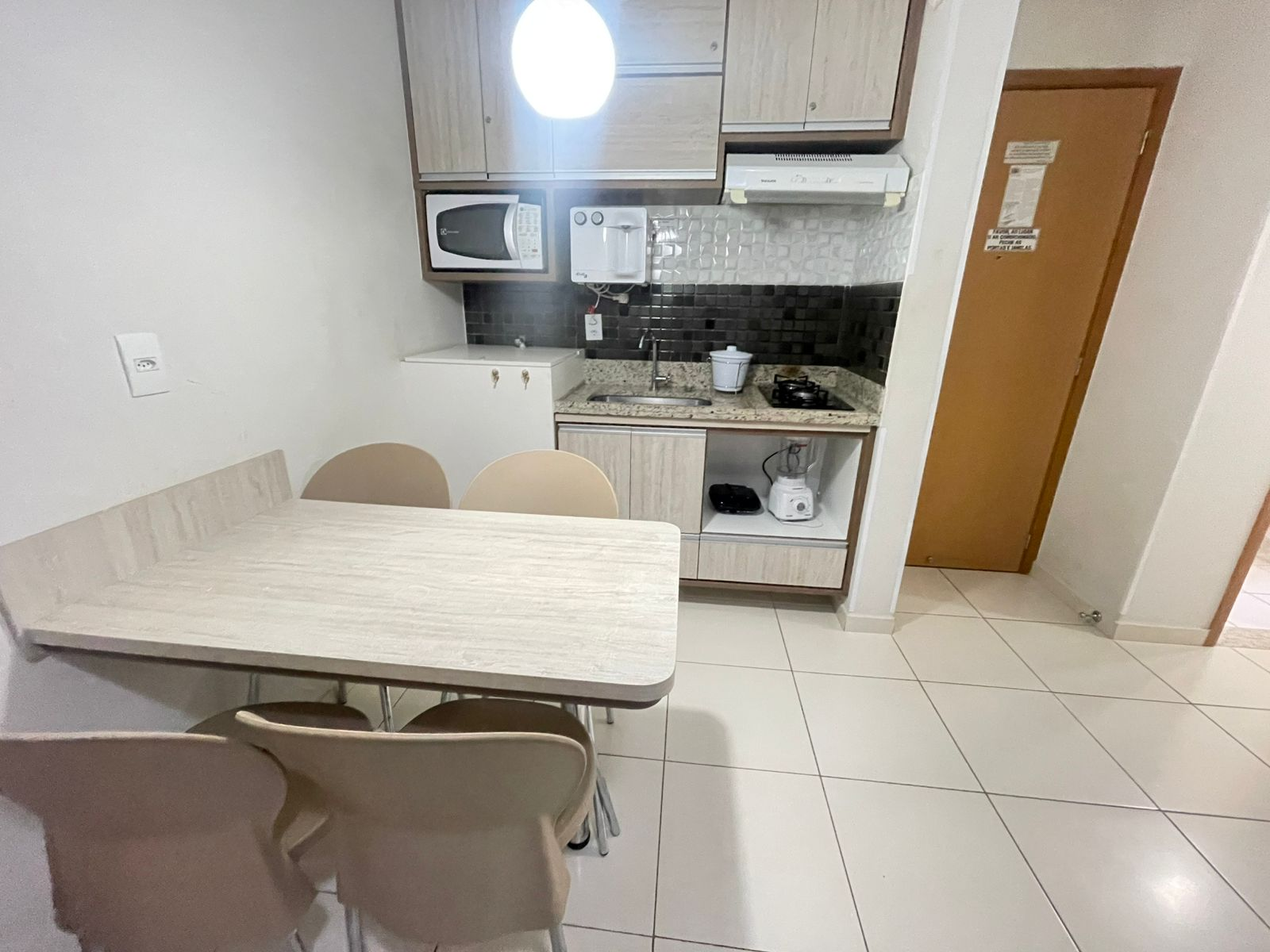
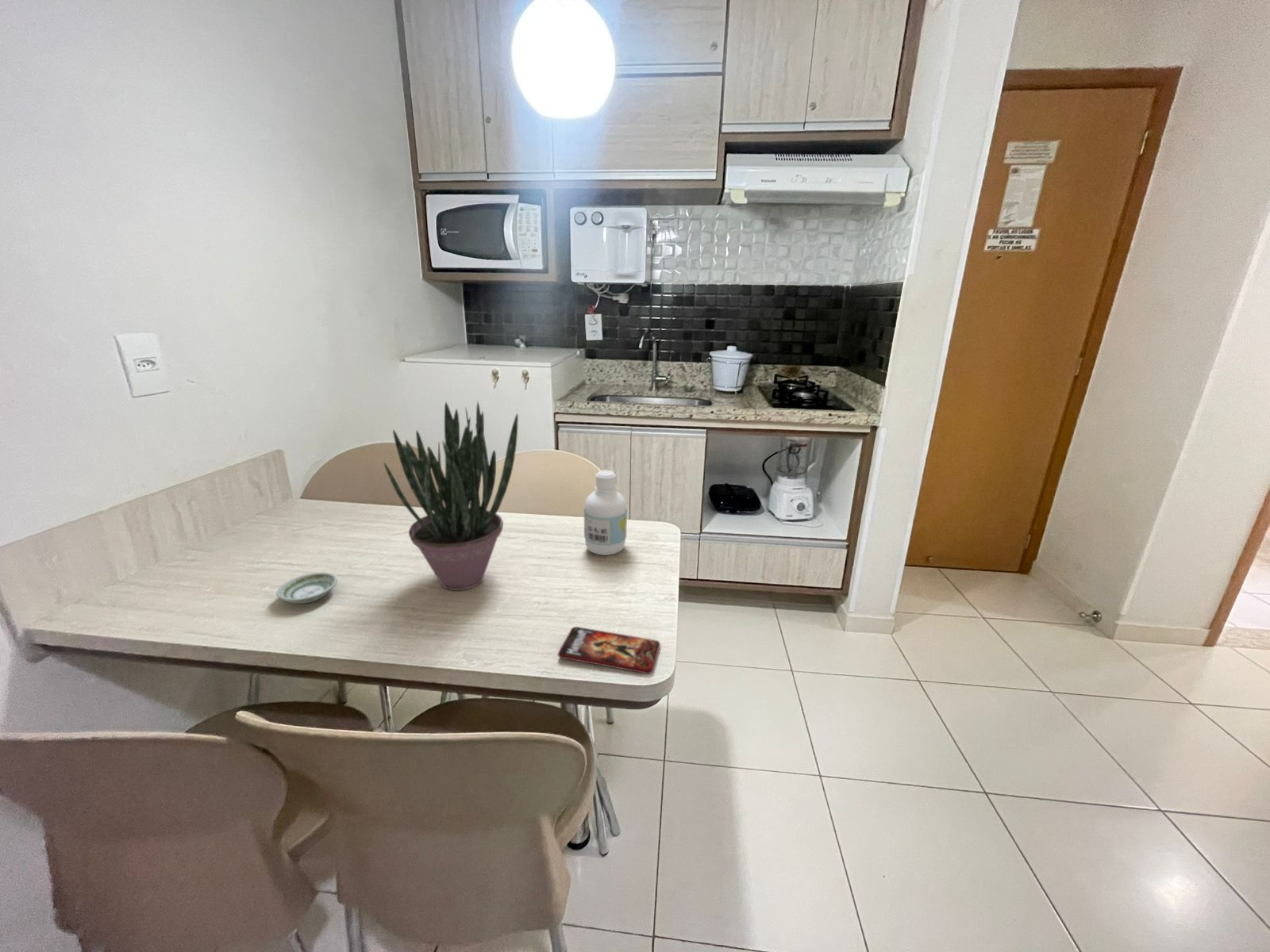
+ potted plant [383,401,519,591]
+ saucer [275,572,338,605]
+ smartphone [557,626,661,674]
+ bottle [583,470,628,556]
